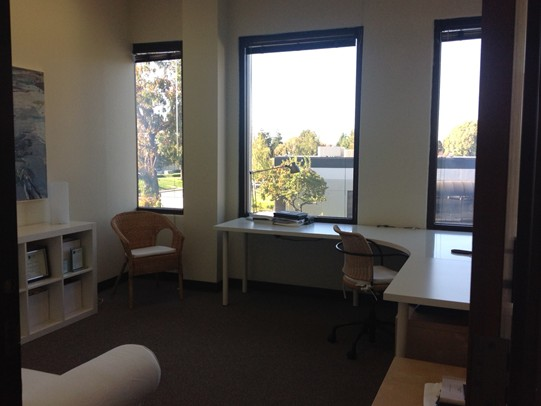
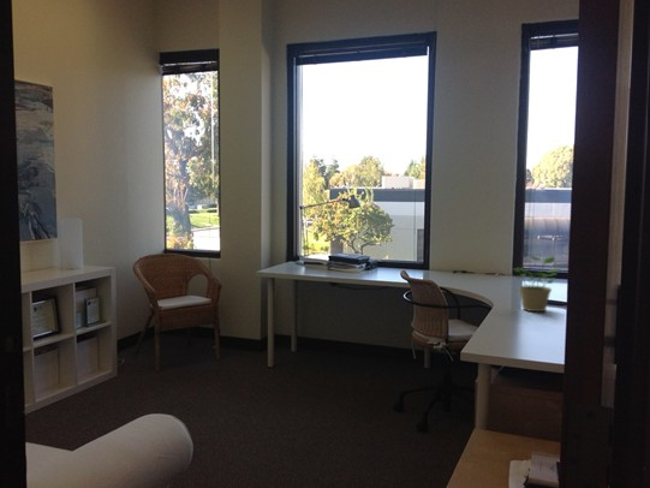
+ potted plant [512,255,561,313]
